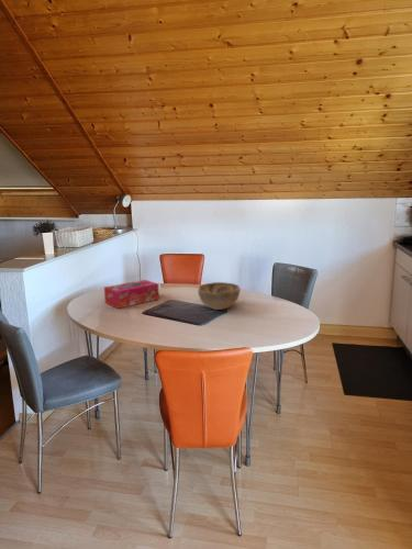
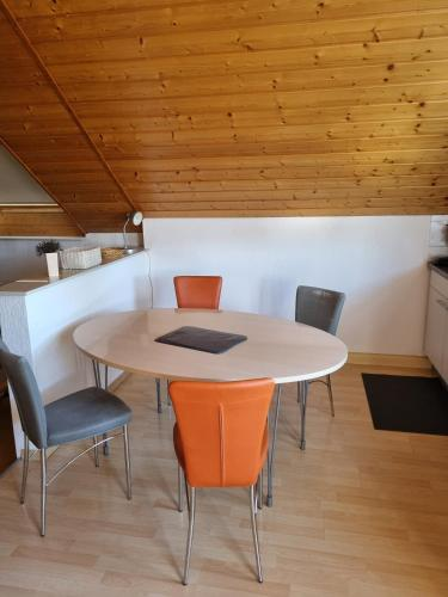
- decorative bowl [197,281,242,311]
- tissue box [103,279,160,310]
